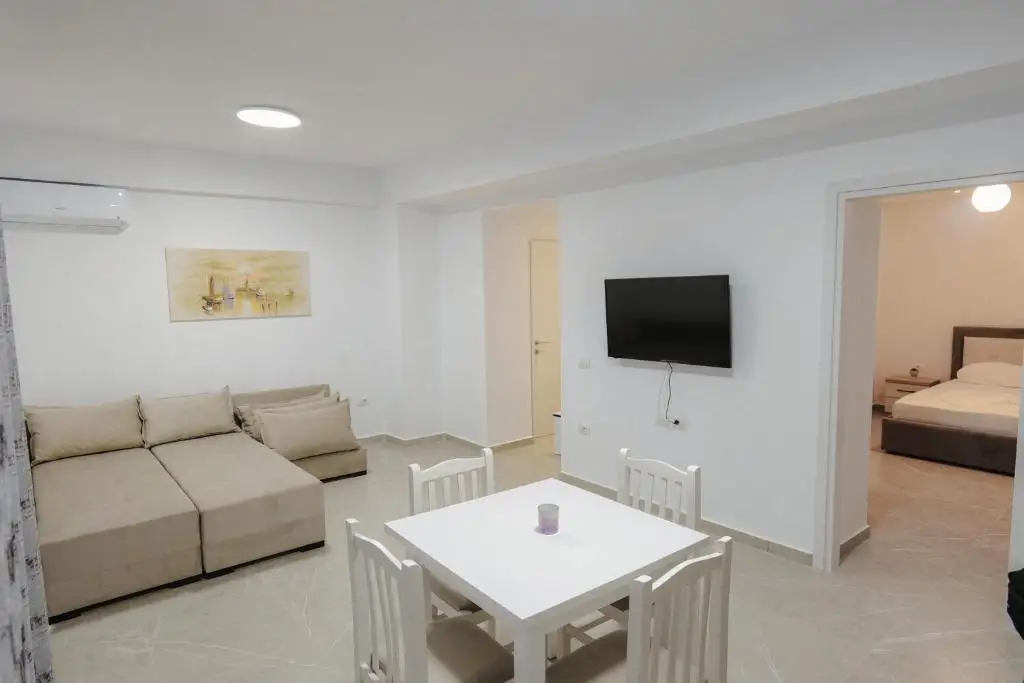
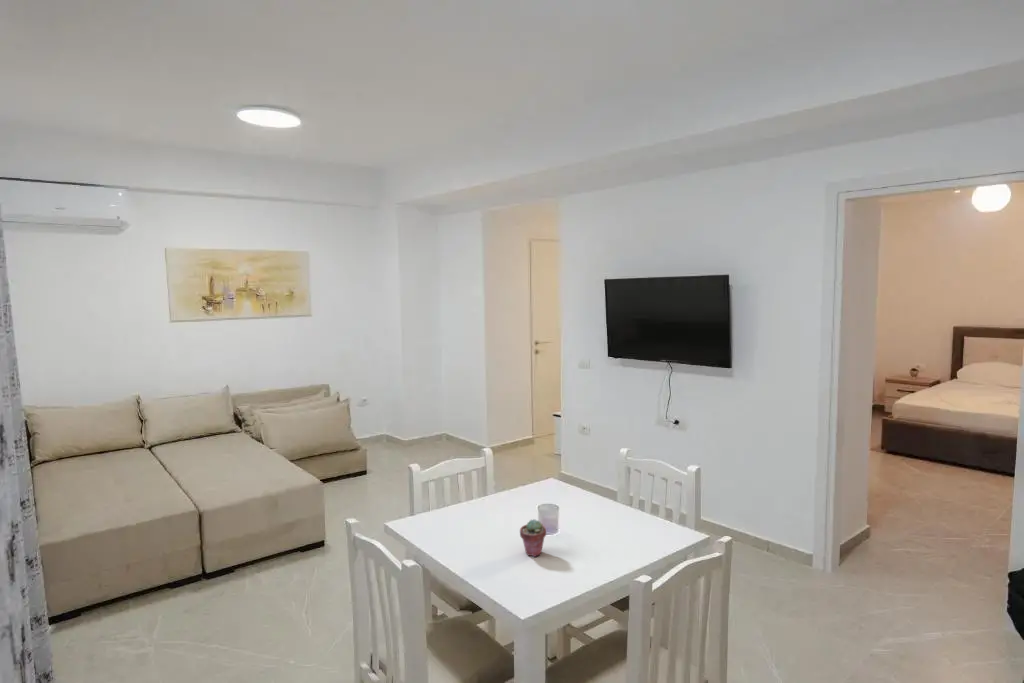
+ potted succulent [519,518,547,558]
